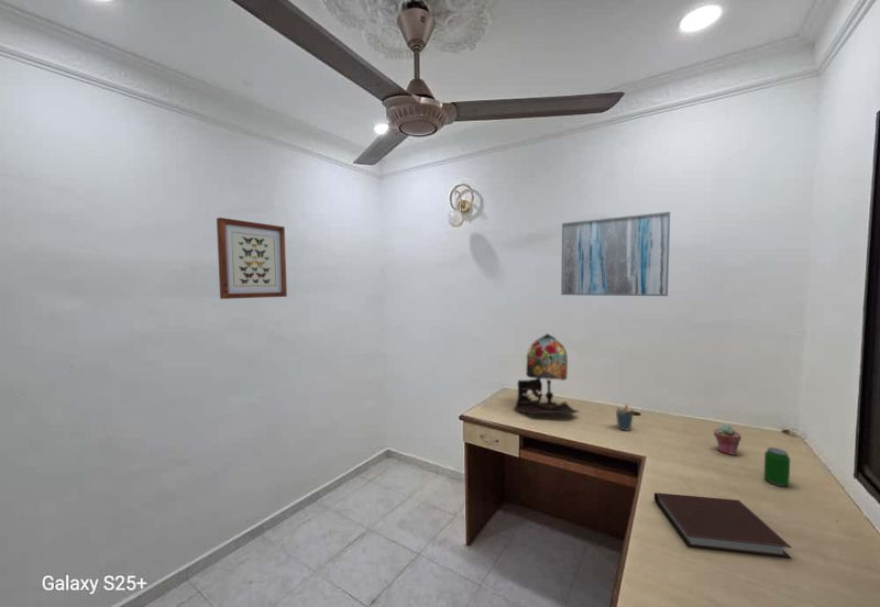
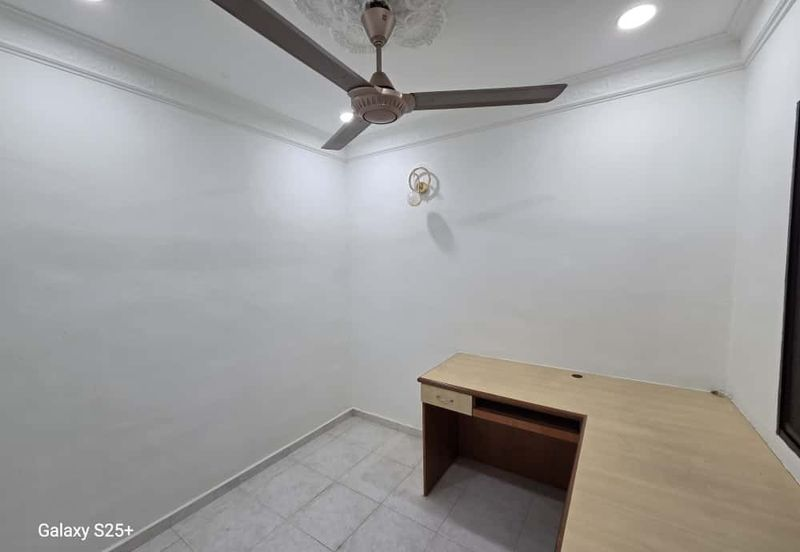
- table lamp [513,332,581,416]
- potted succulent [713,423,743,456]
- beverage can [762,446,791,487]
- notebook [653,492,792,560]
- wall art [216,217,288,300]
- wall art [560,211,671,297]
- pen holder [614,401,636,432]
